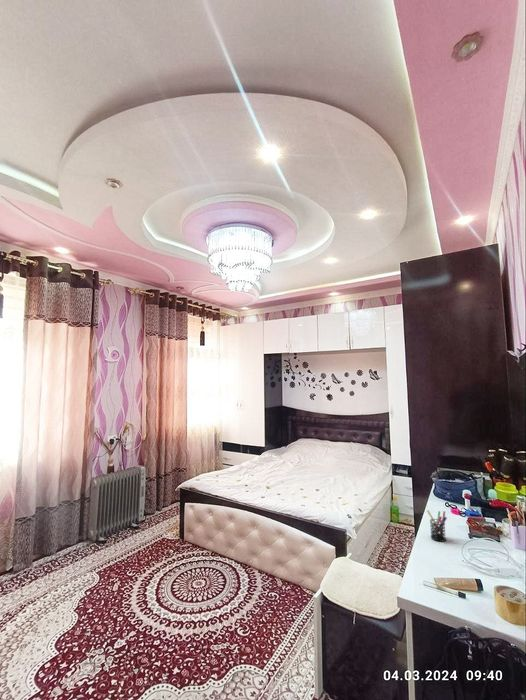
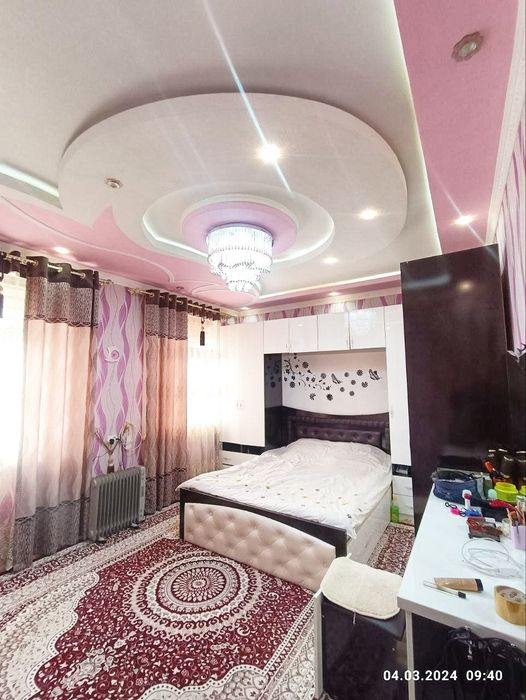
- pen holder [426,509,448,543]
